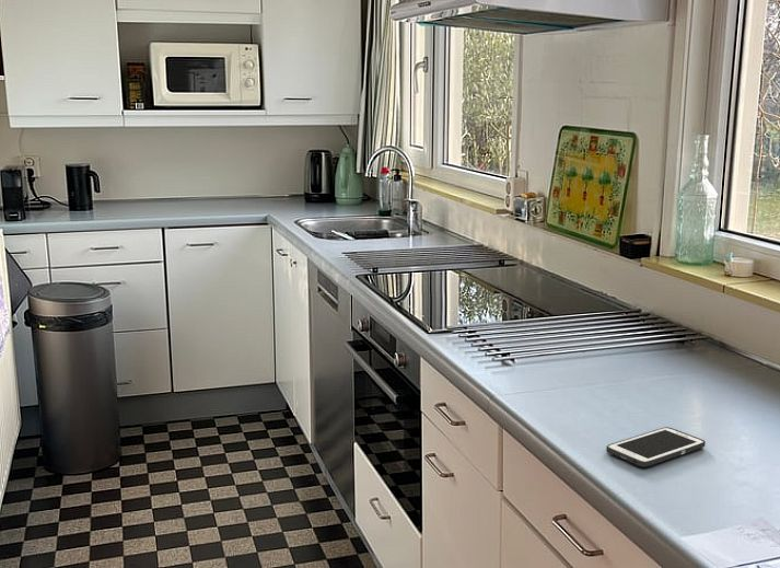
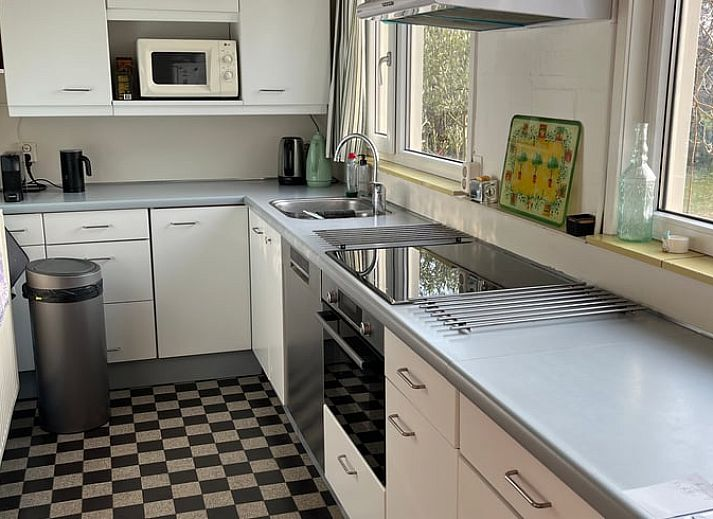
- cell phone [605,426,707,468]
